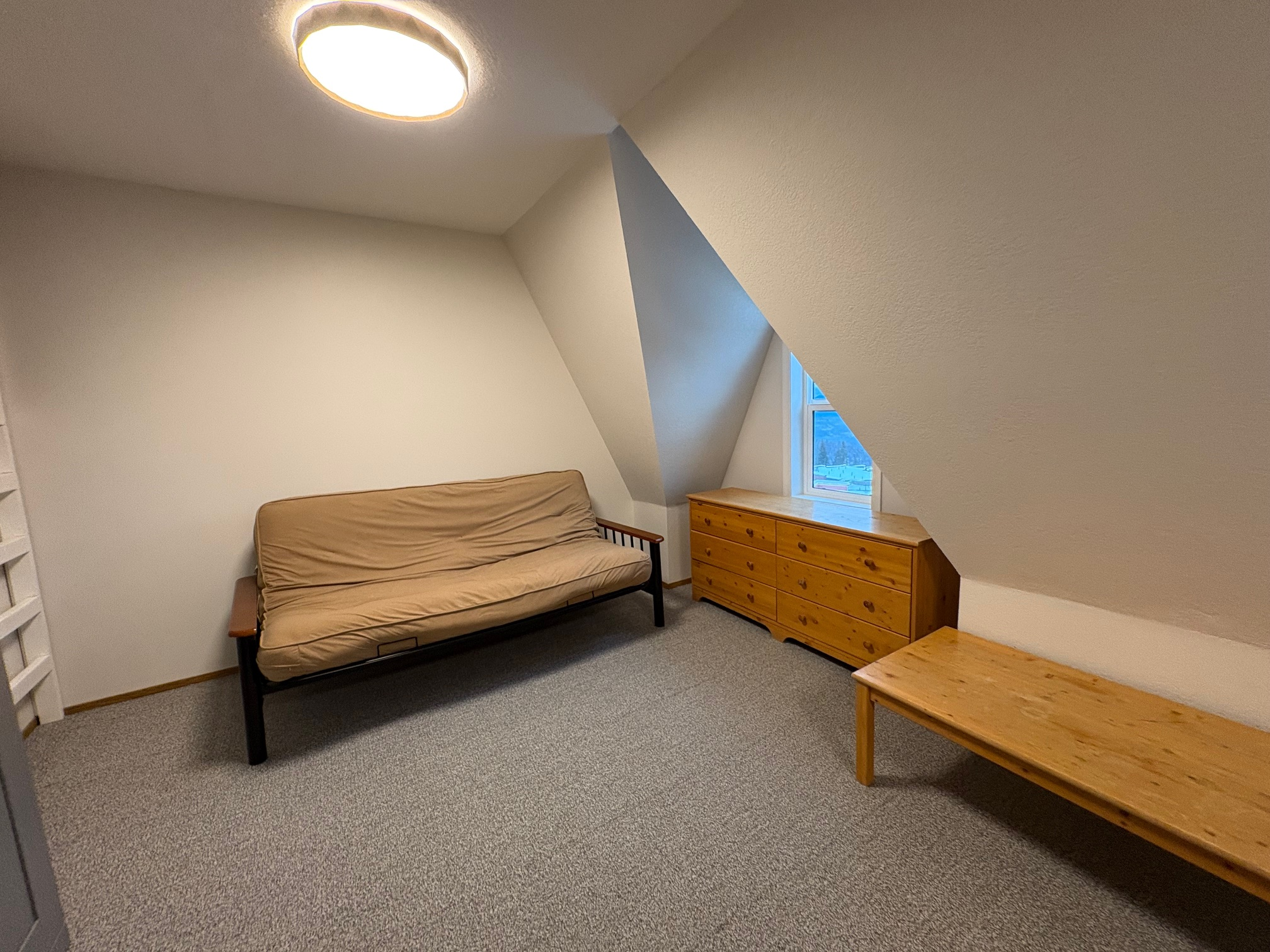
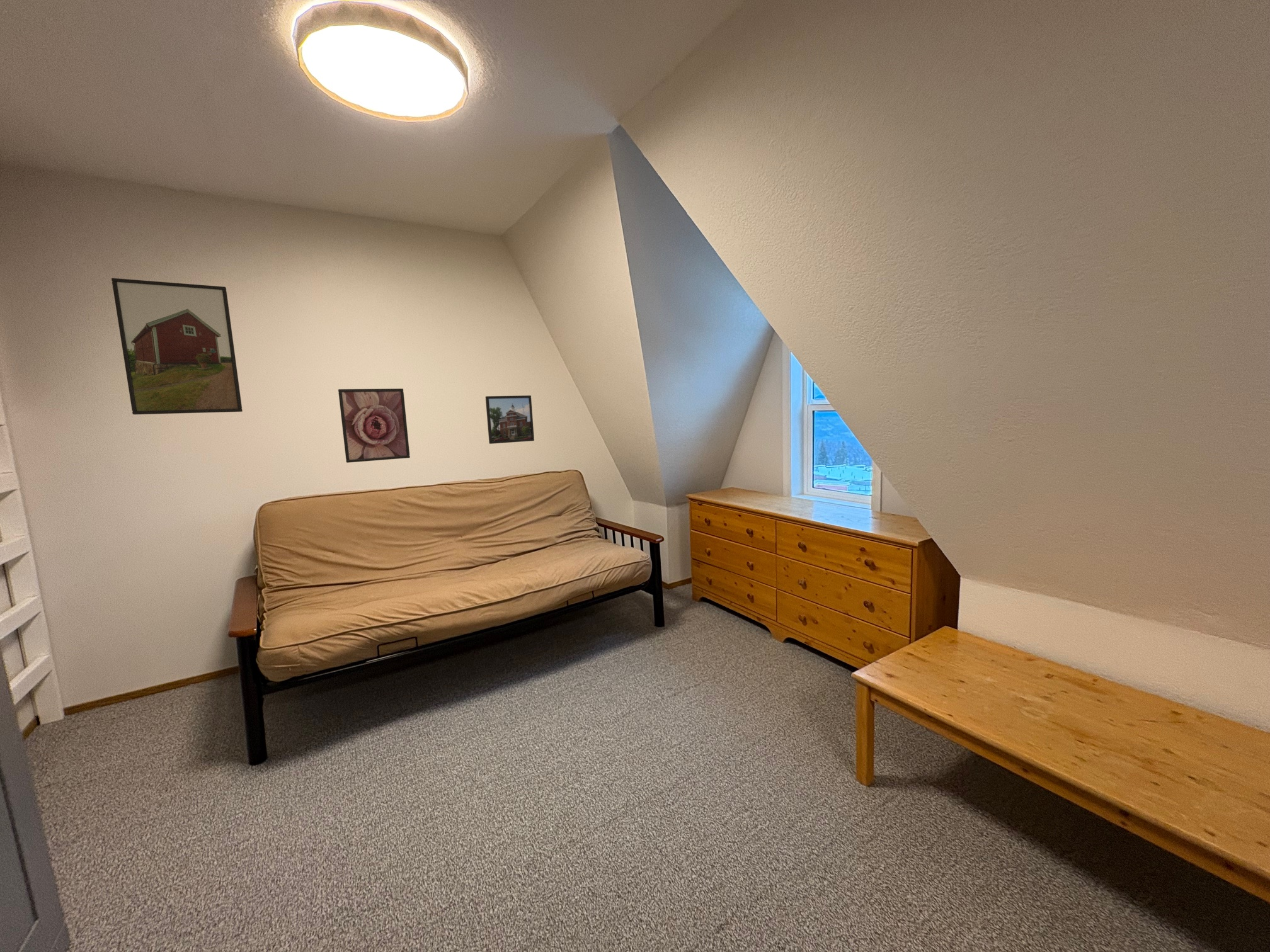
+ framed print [111,278,243,415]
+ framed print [485,395,535,445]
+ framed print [338,388,411,463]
